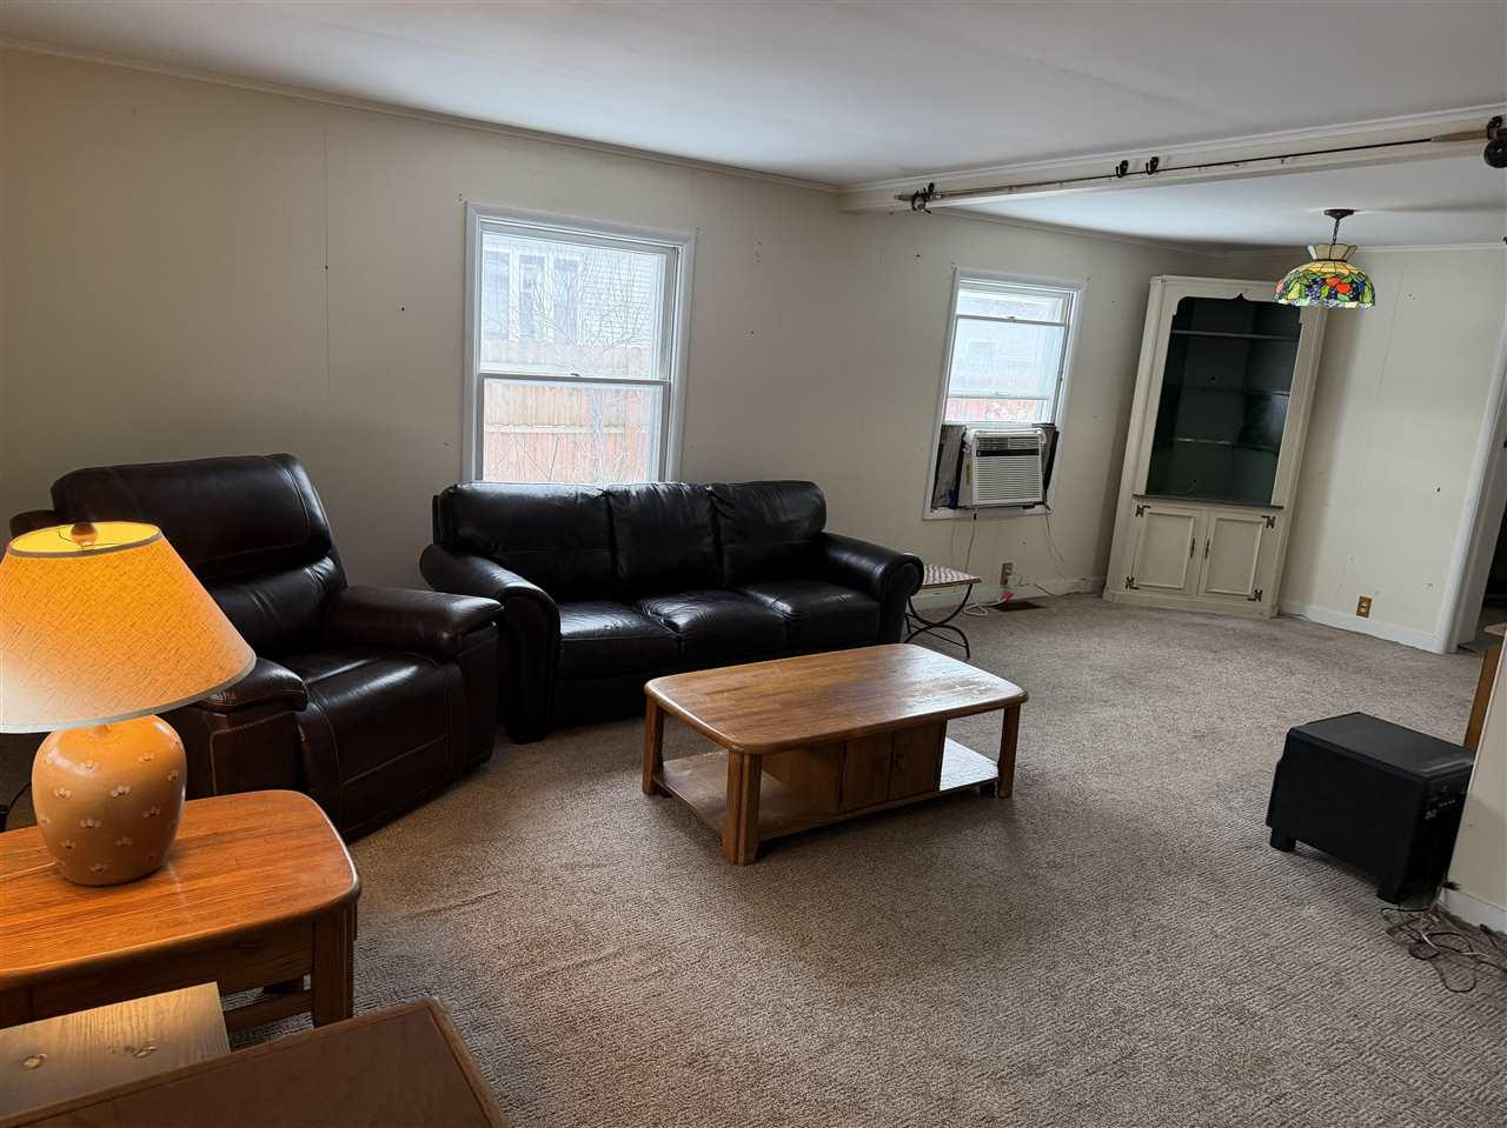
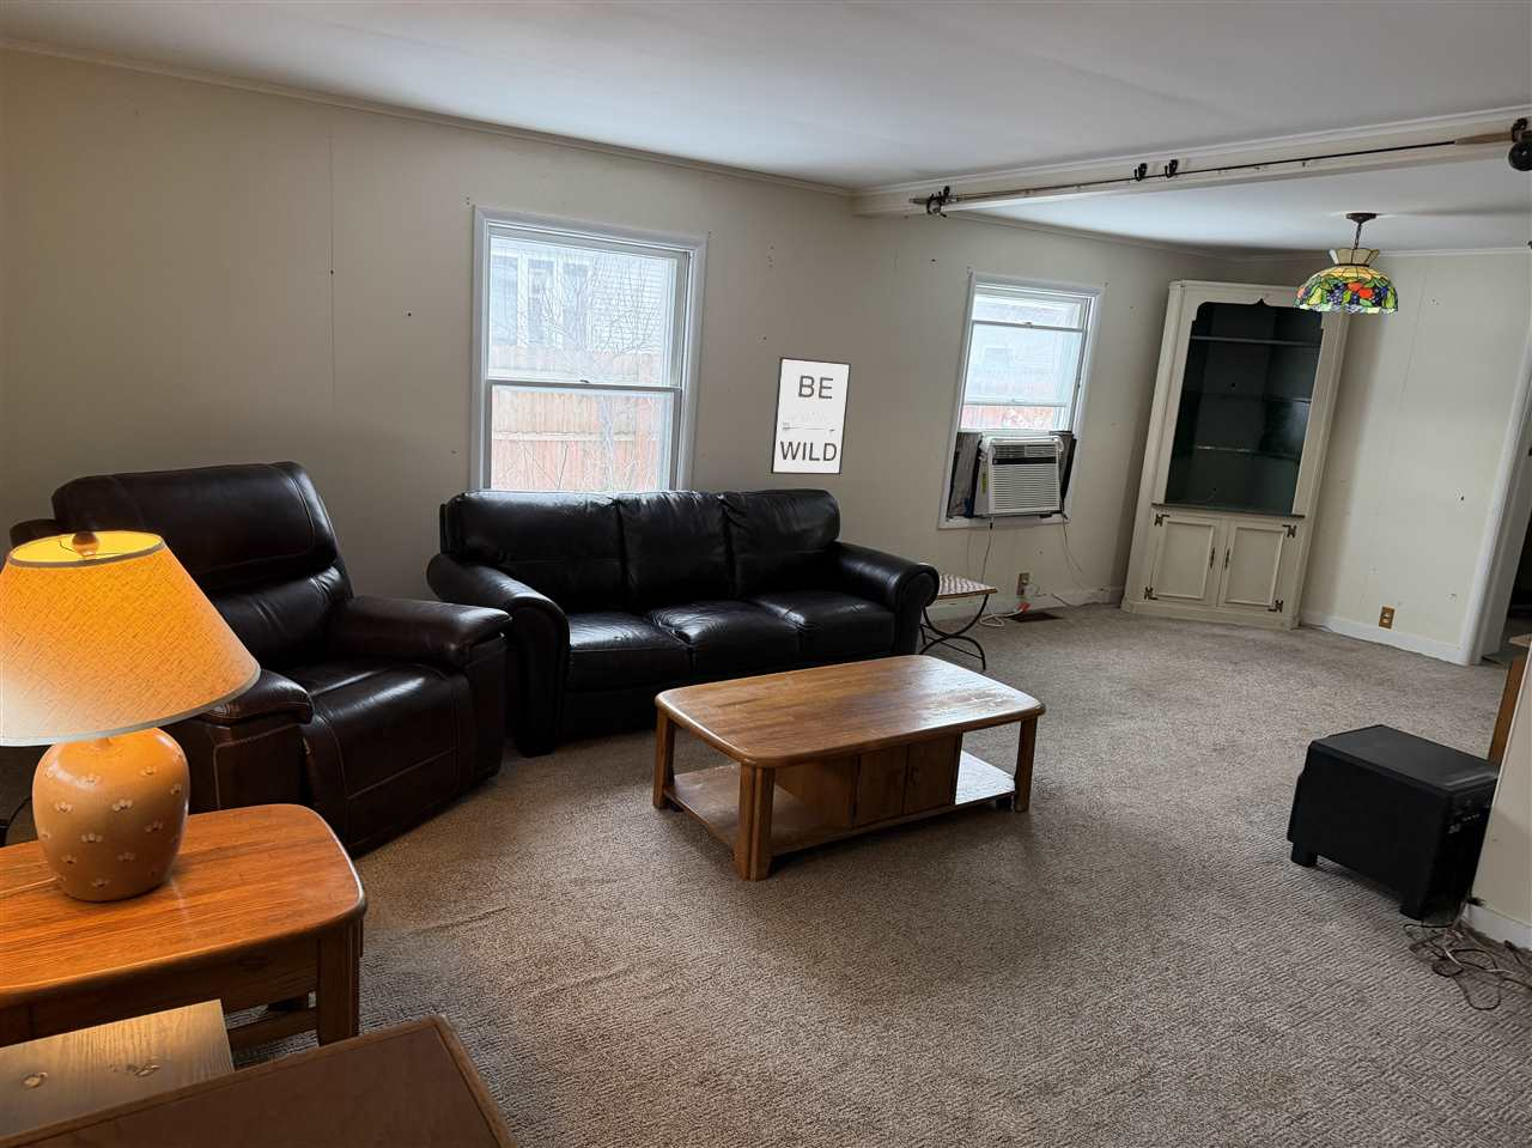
+ wall art [769,356,852,475]
